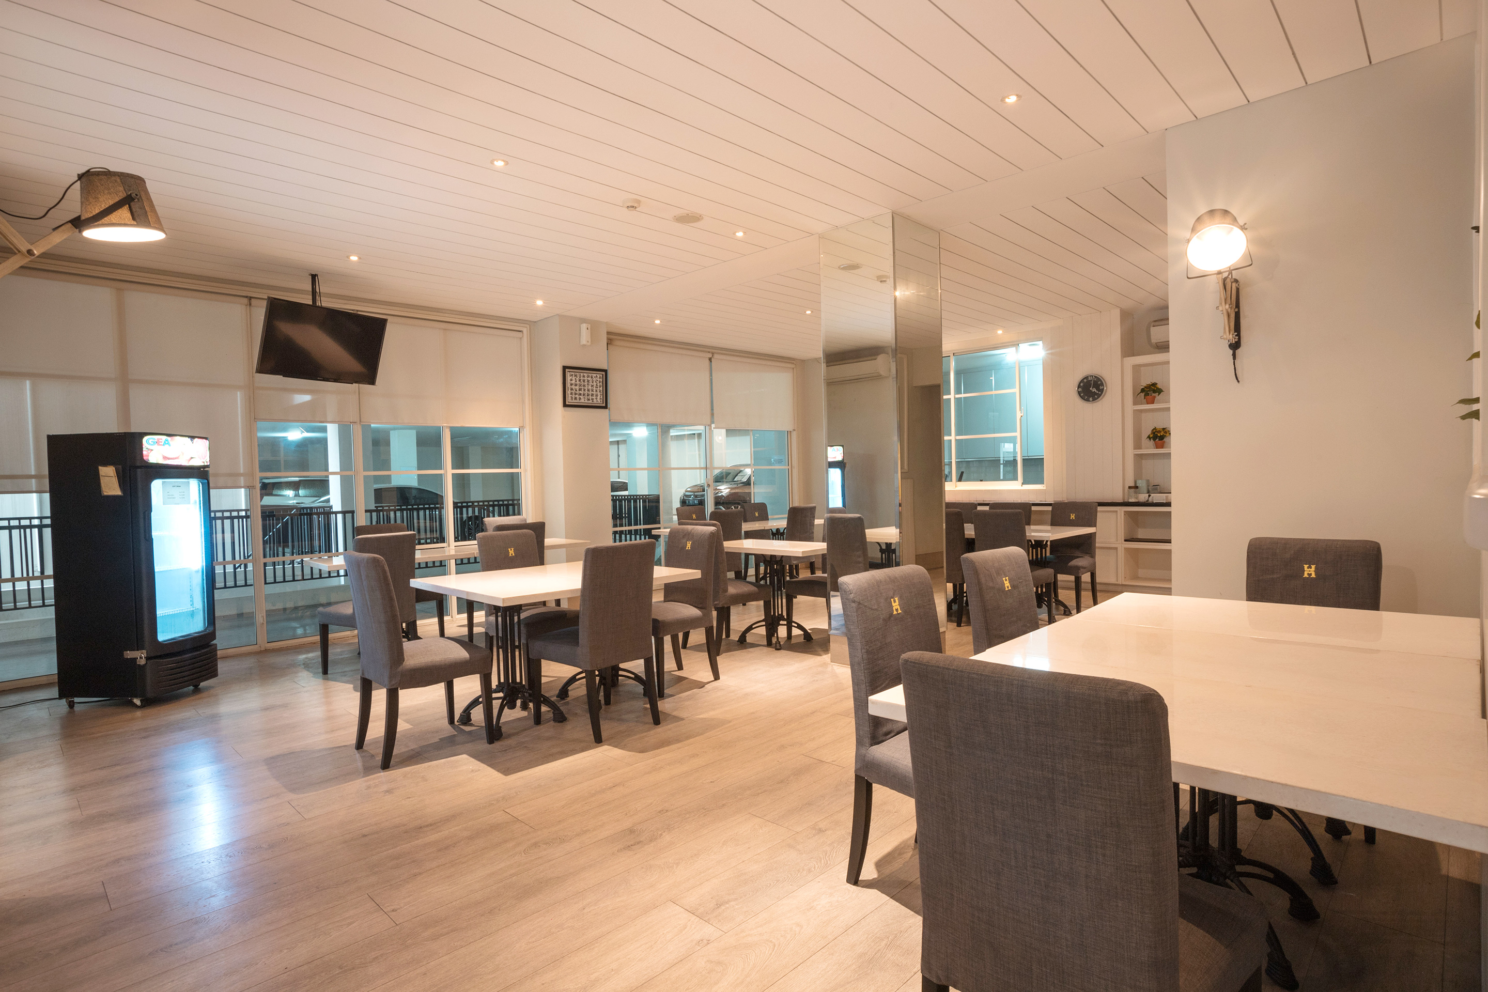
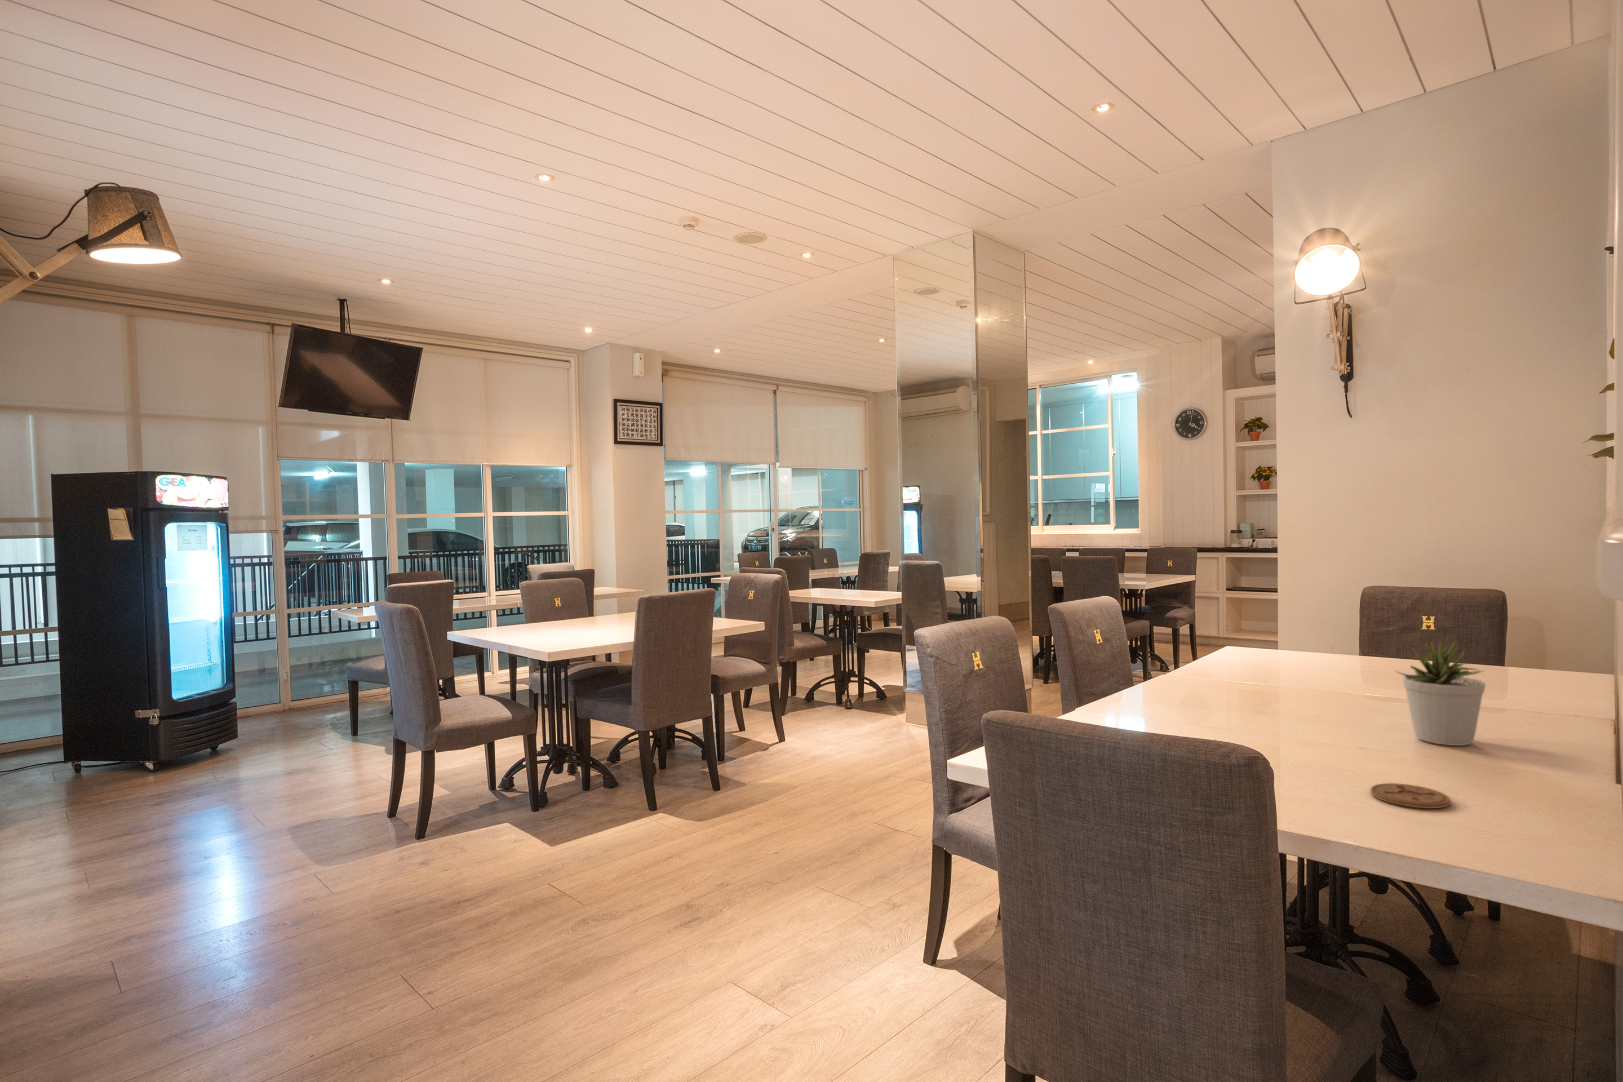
+ potted plant [1395,640,1487,746]
+ coaster [1369,783,1452,809]
